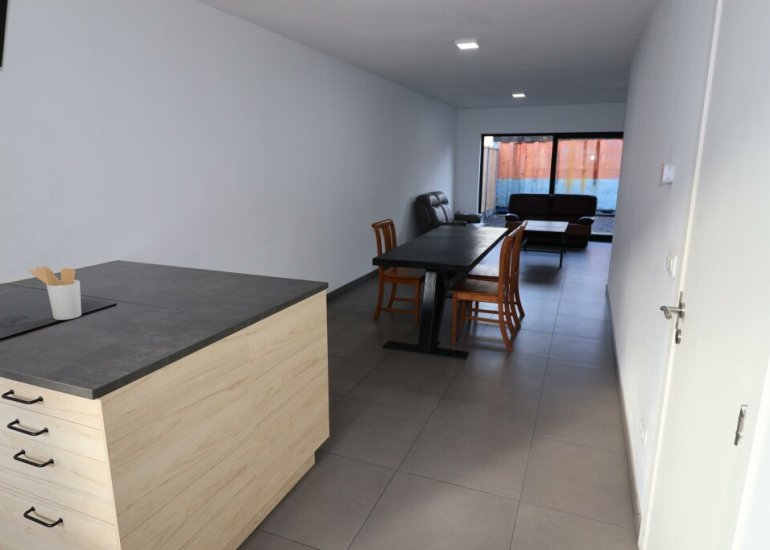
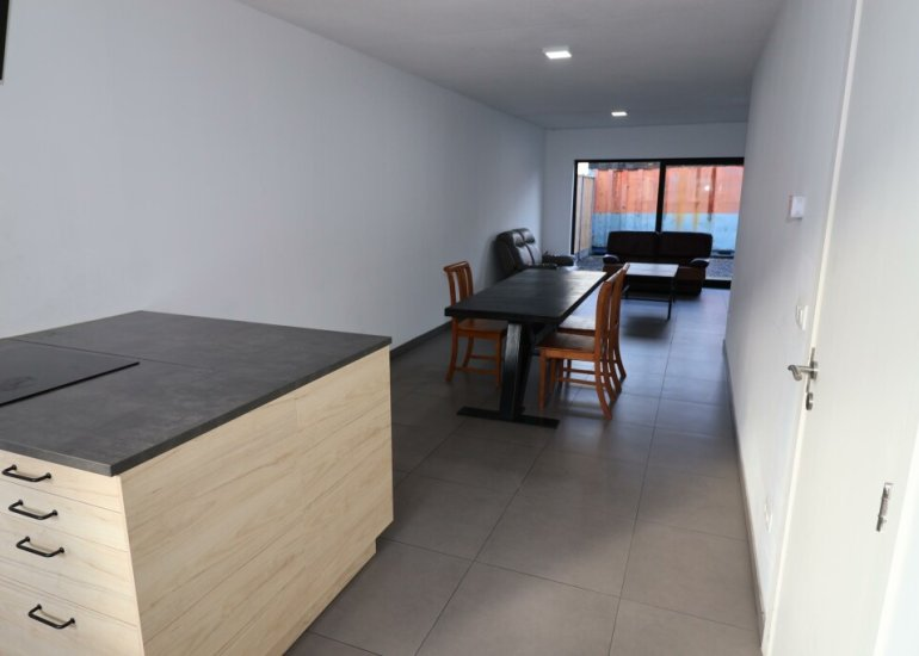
- utensil holder [27,265,82,321]
